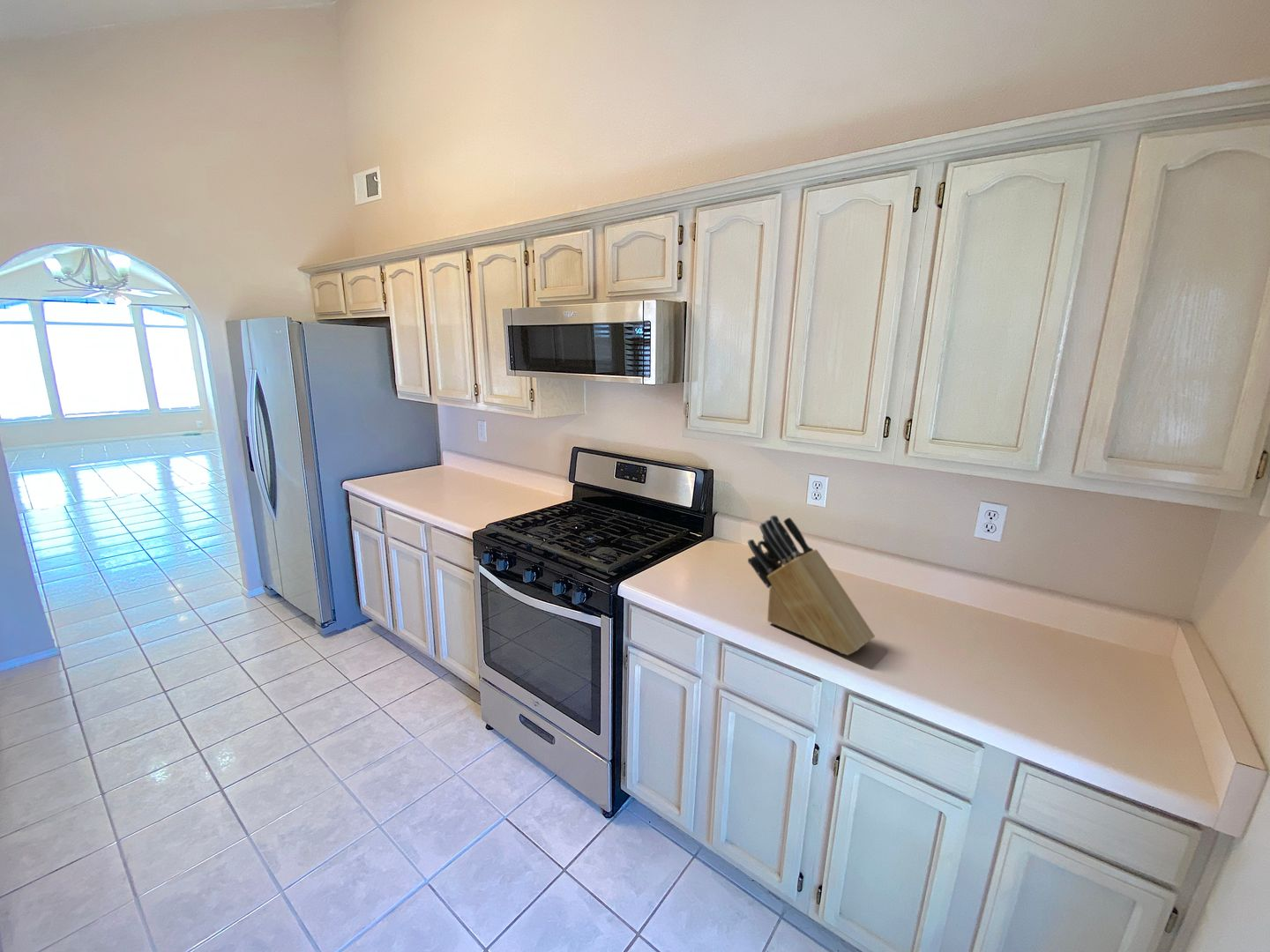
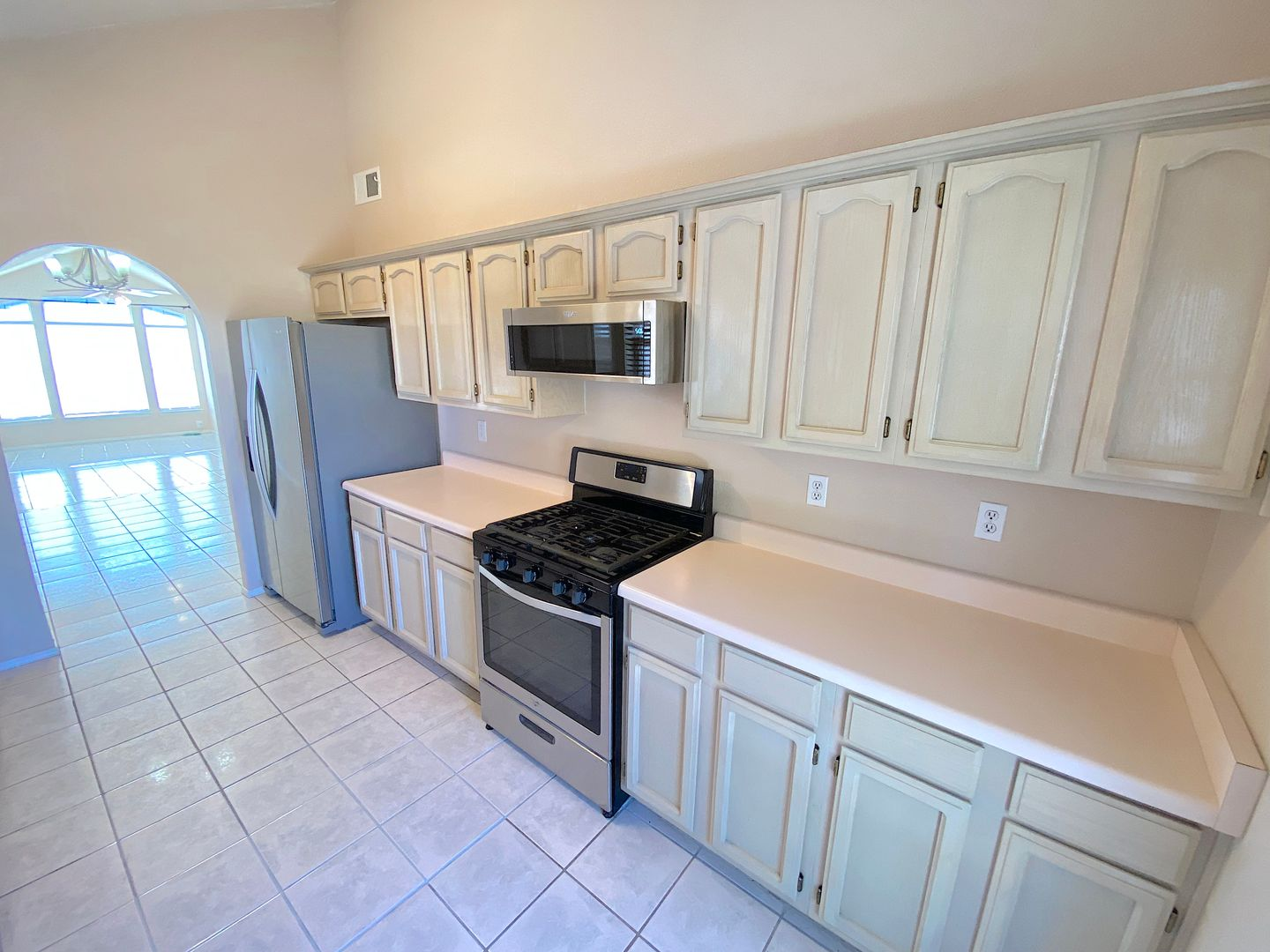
- knife block [747,514,876,656]
